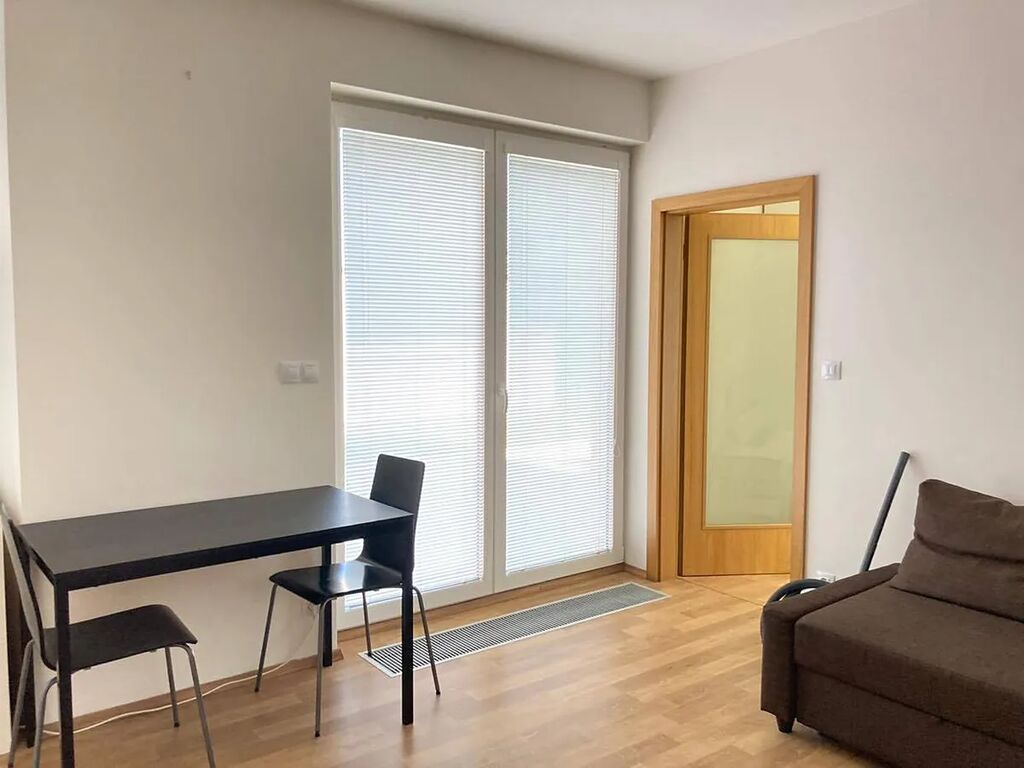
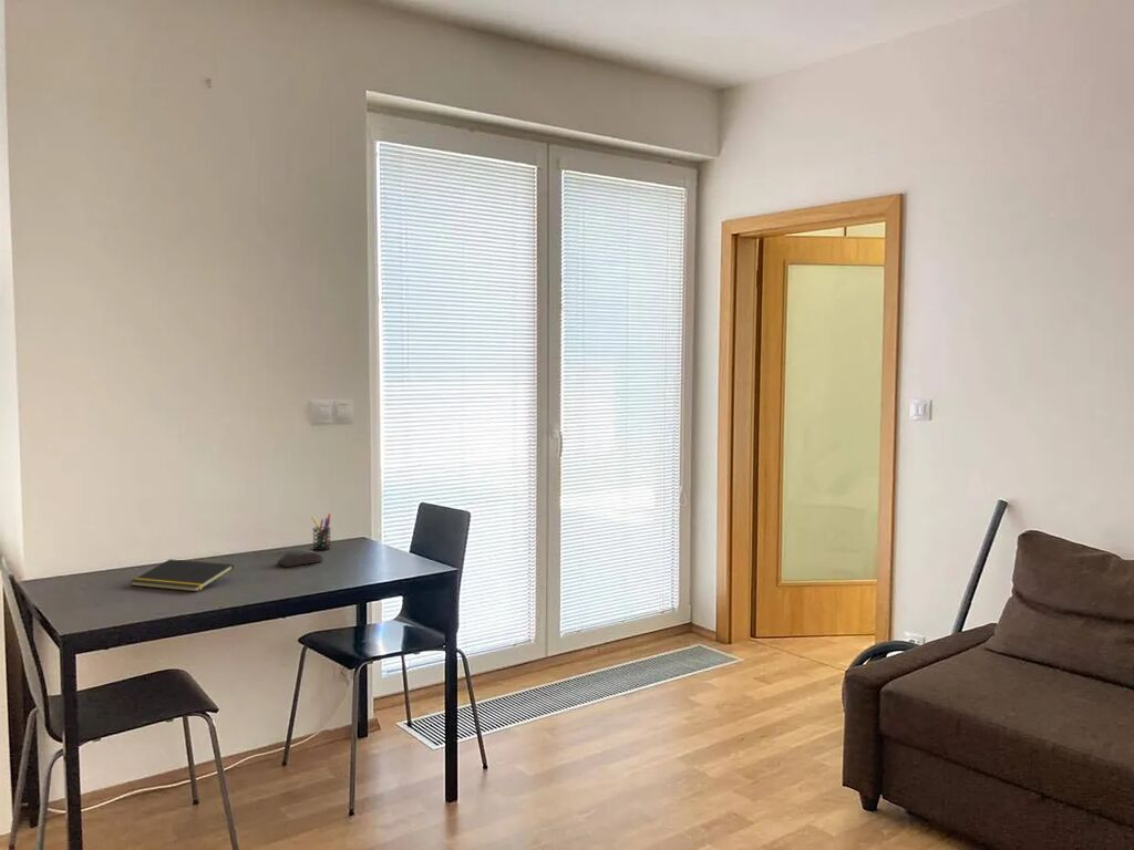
+ pen holder [310,512,332,551]
+ notepad [130,558,235,593]
+ computer mouse [276,548,324,568]
